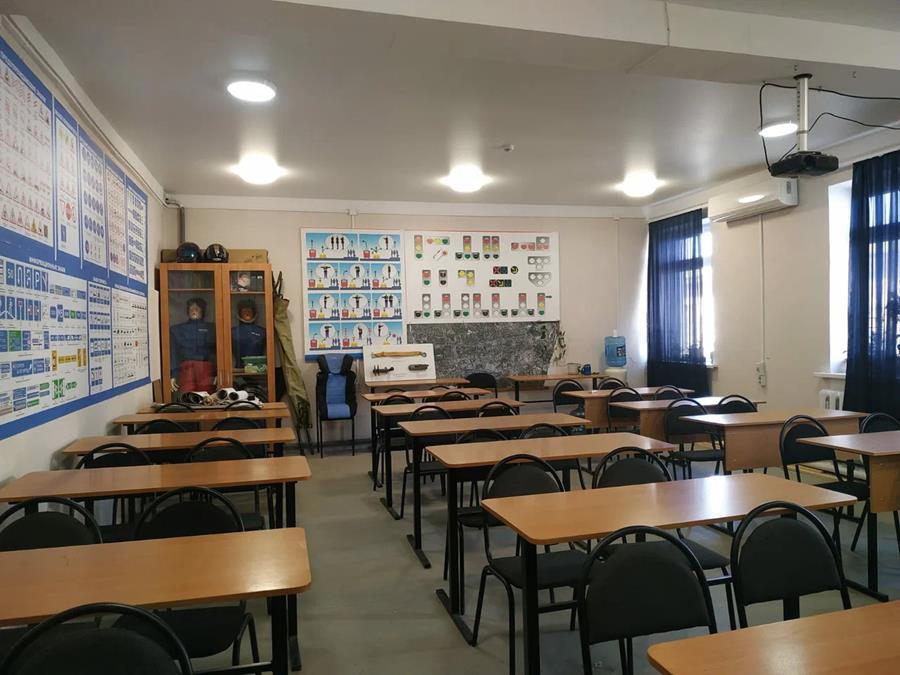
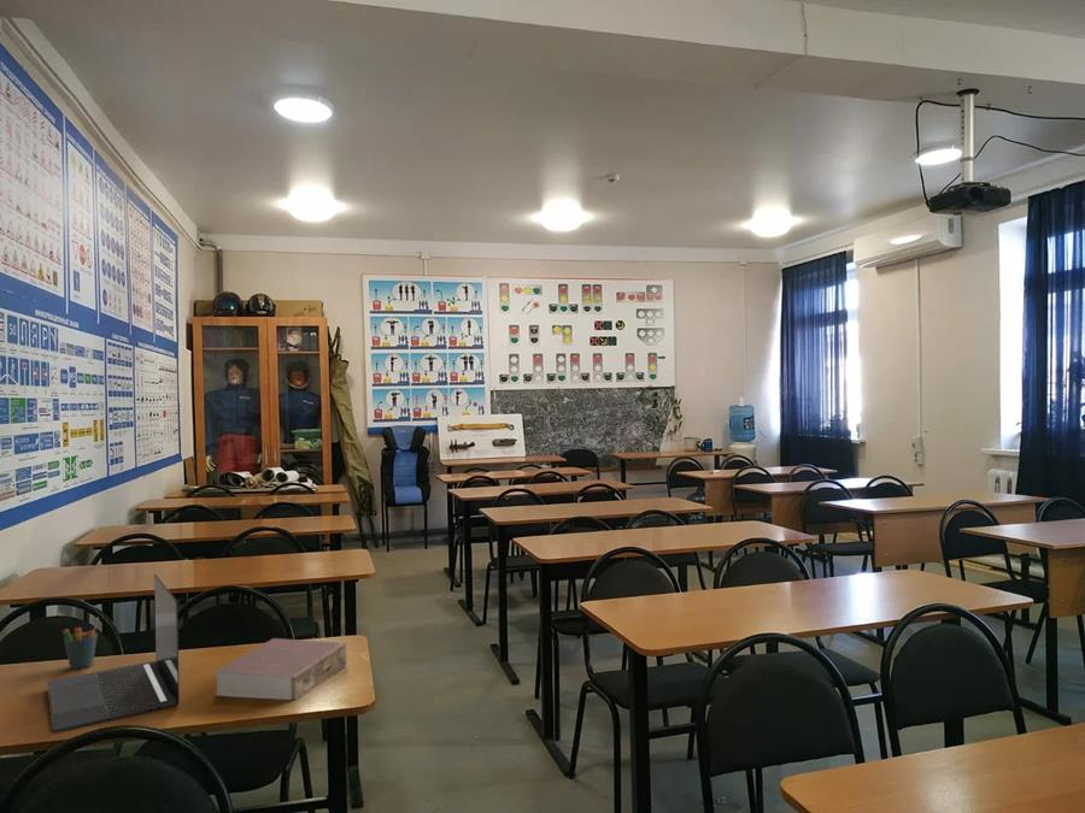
+ laptop [47,573,181,734]
+ pen holder [61,617,100,671]
+ book [213,637,347,701]
